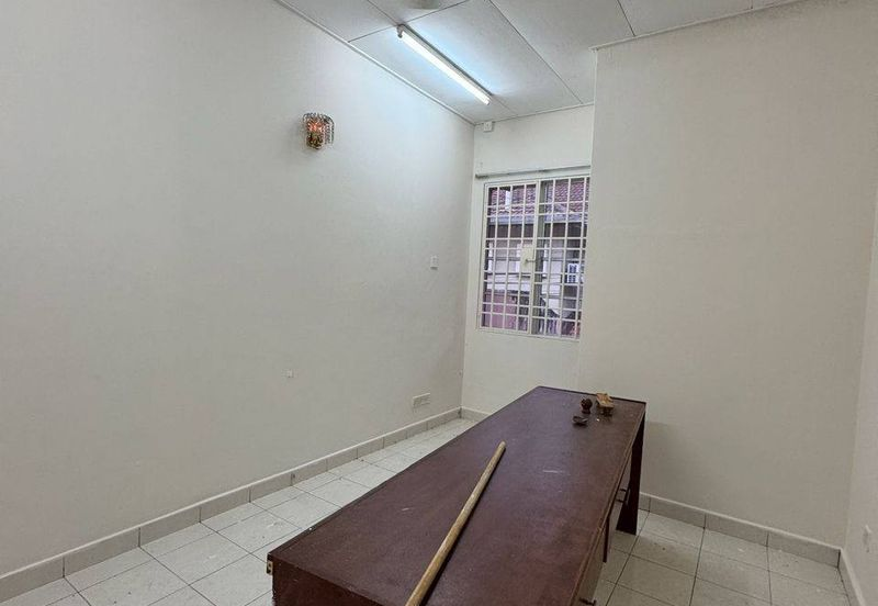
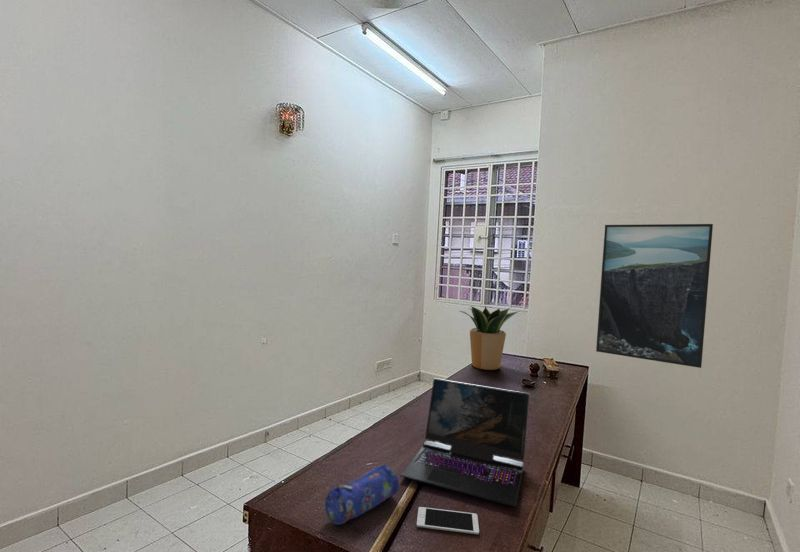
+ potted plant [459,305,521,371]
+ cell phone [416,506,480,536]
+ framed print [595,223,714,369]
+ laptop [400,377,530,508]
+ pencil case [324,463,400,526]
